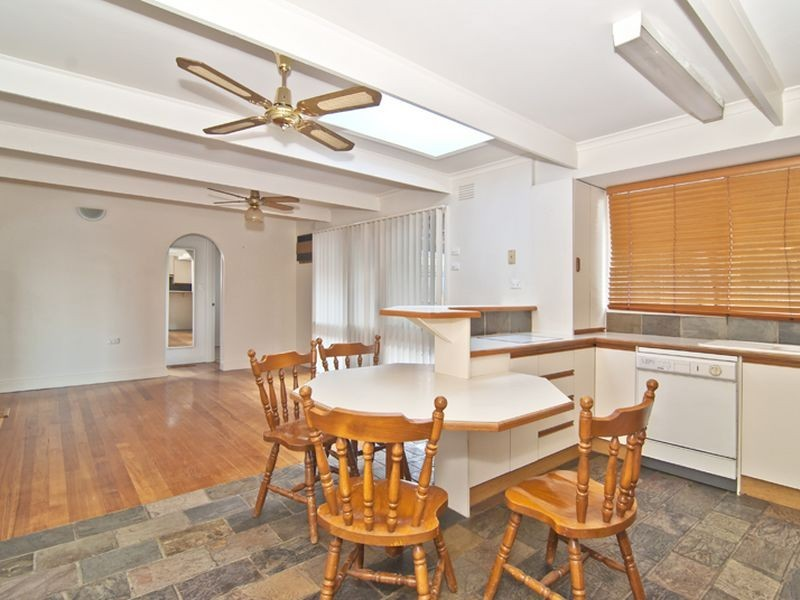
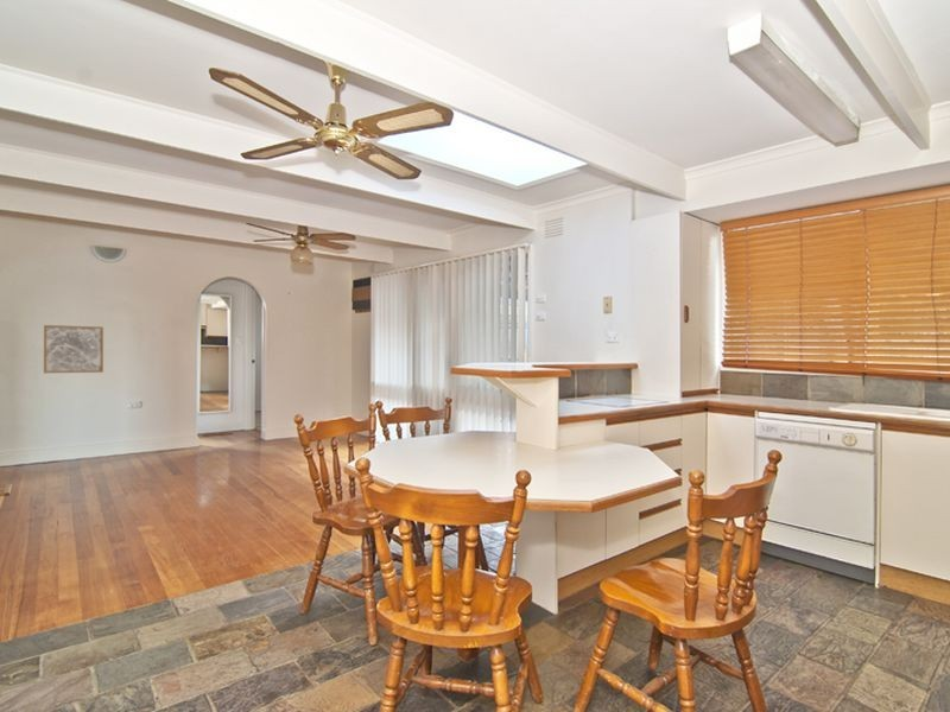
+ wall art [43,324,104,374]
